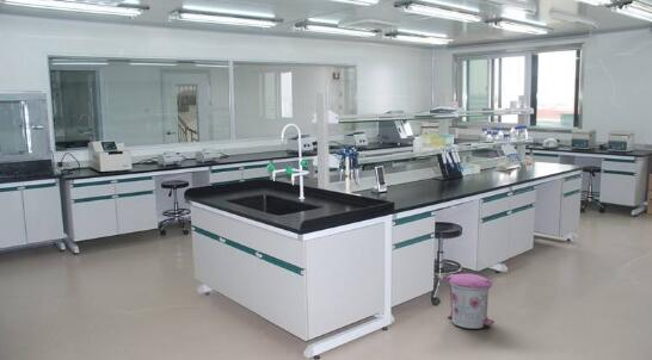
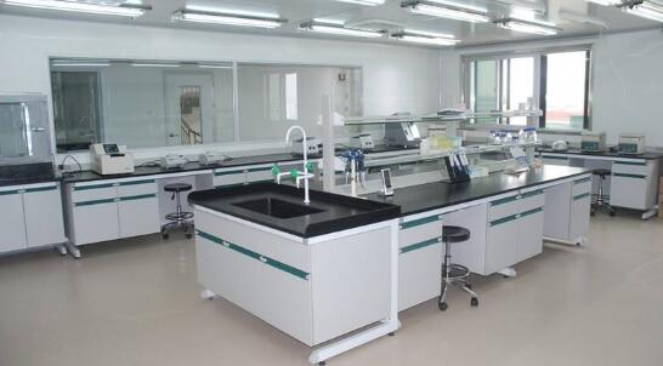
- trash can [444,273,496,330]
